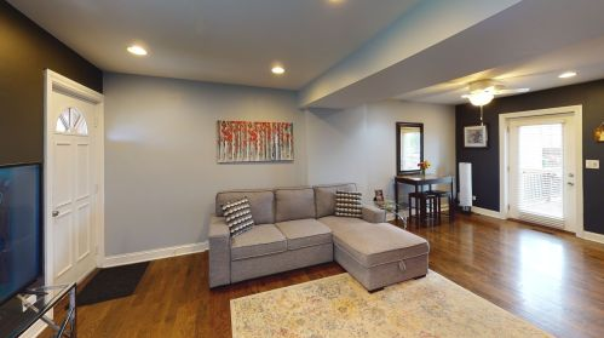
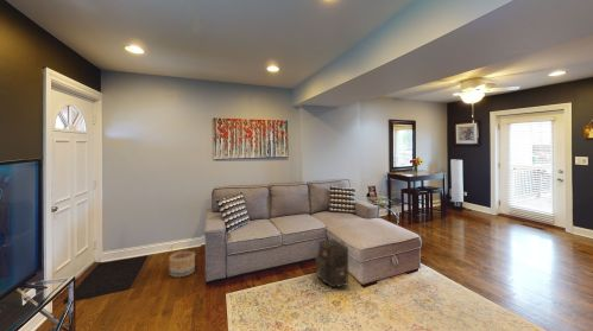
+ basket [168,250,196,278]
+ backpack [314,237,349,288]
